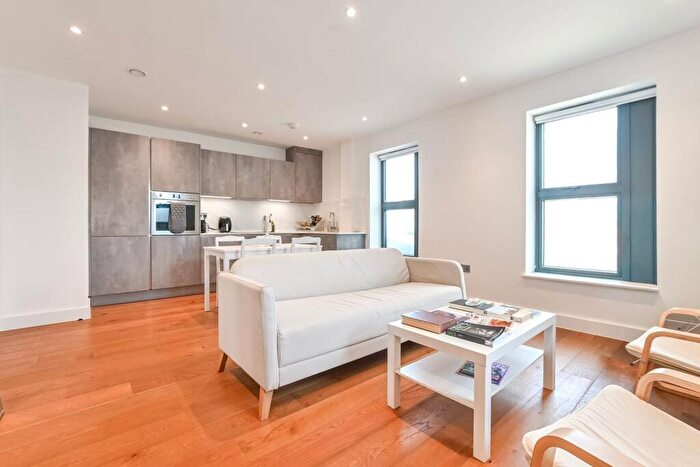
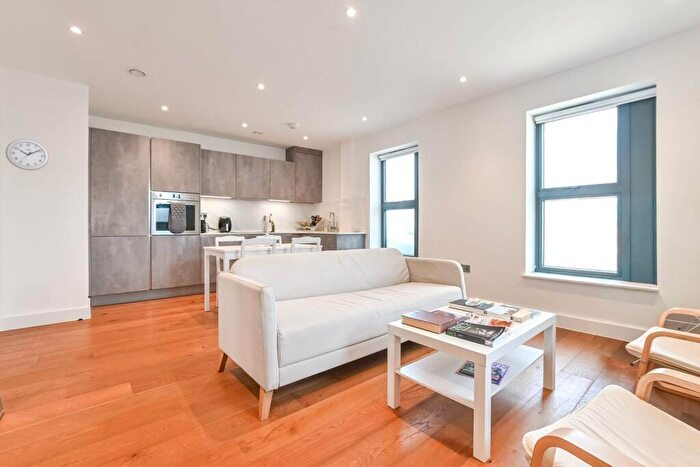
+ wall clock [5,138,50,171]
